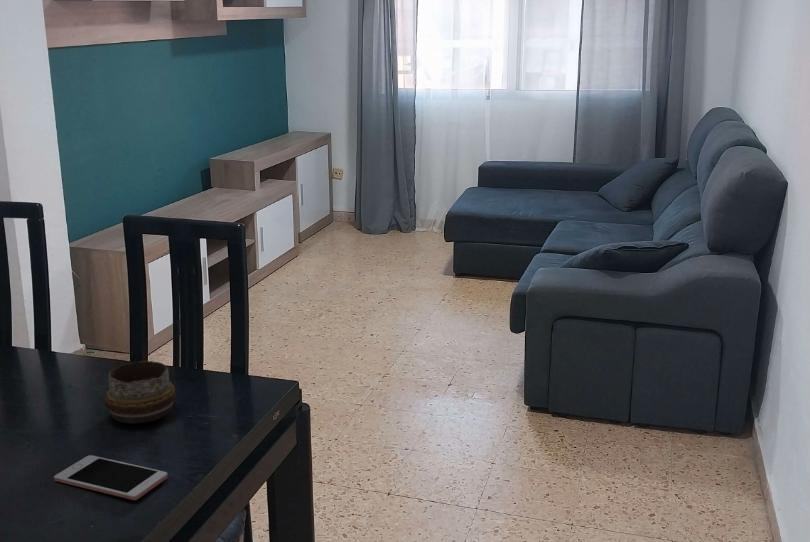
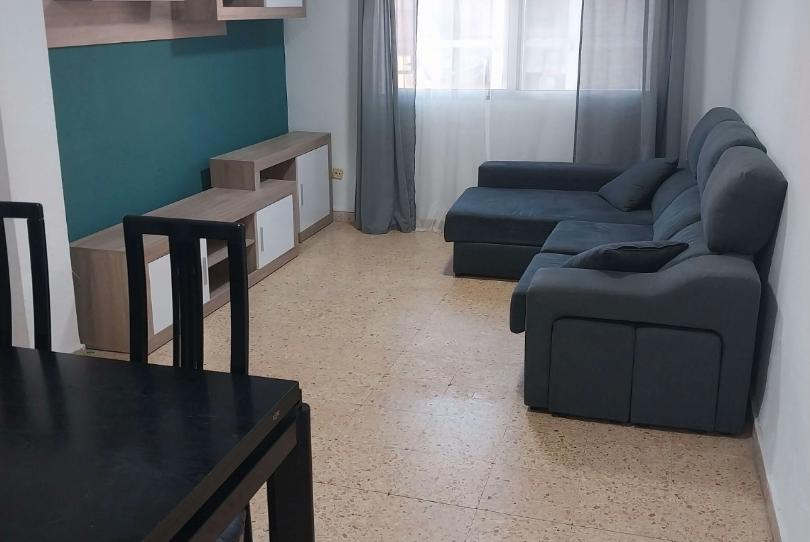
- decorative bowl [104,360,177,425]
- cell phone [53,454,169,501]
